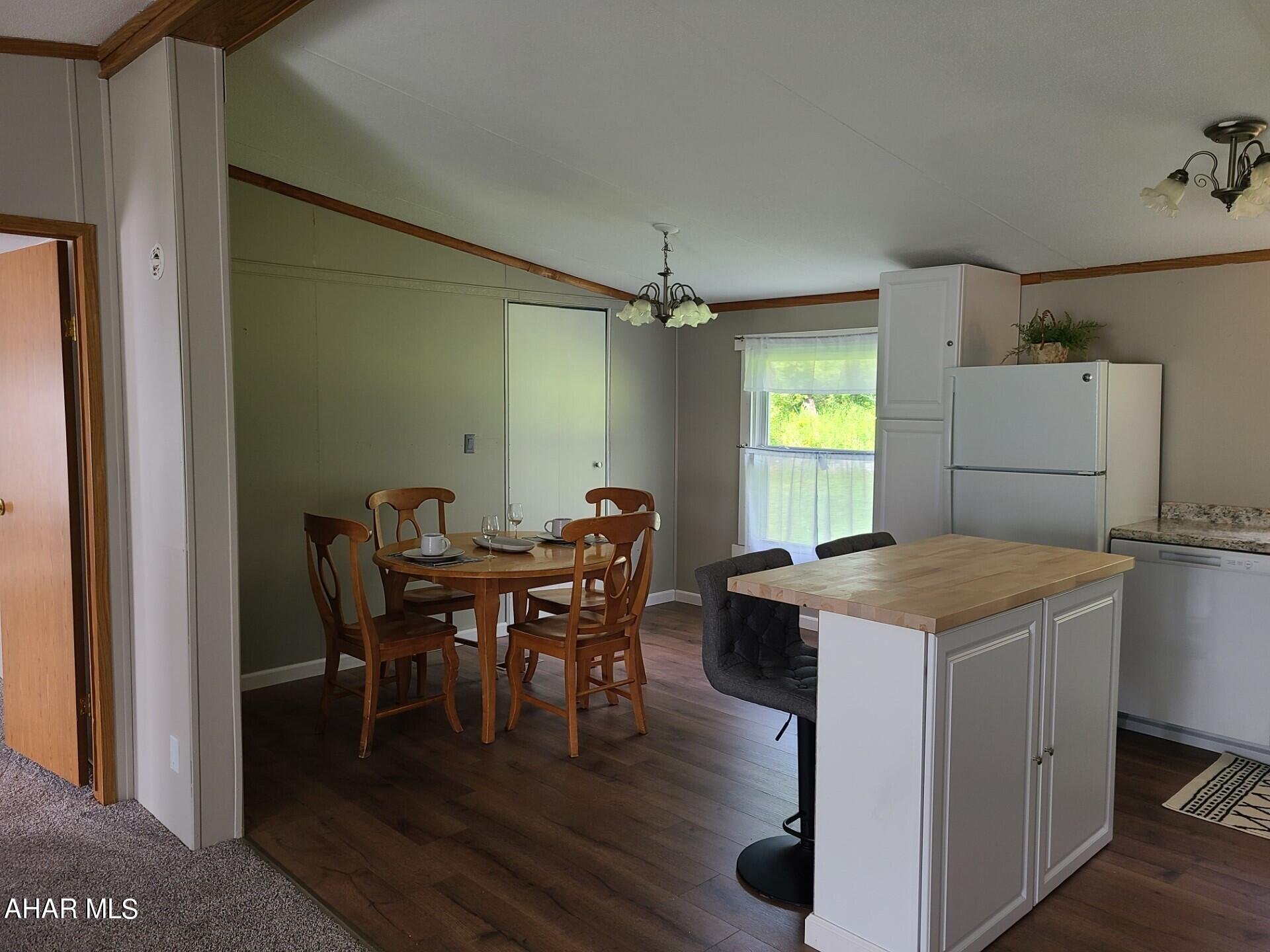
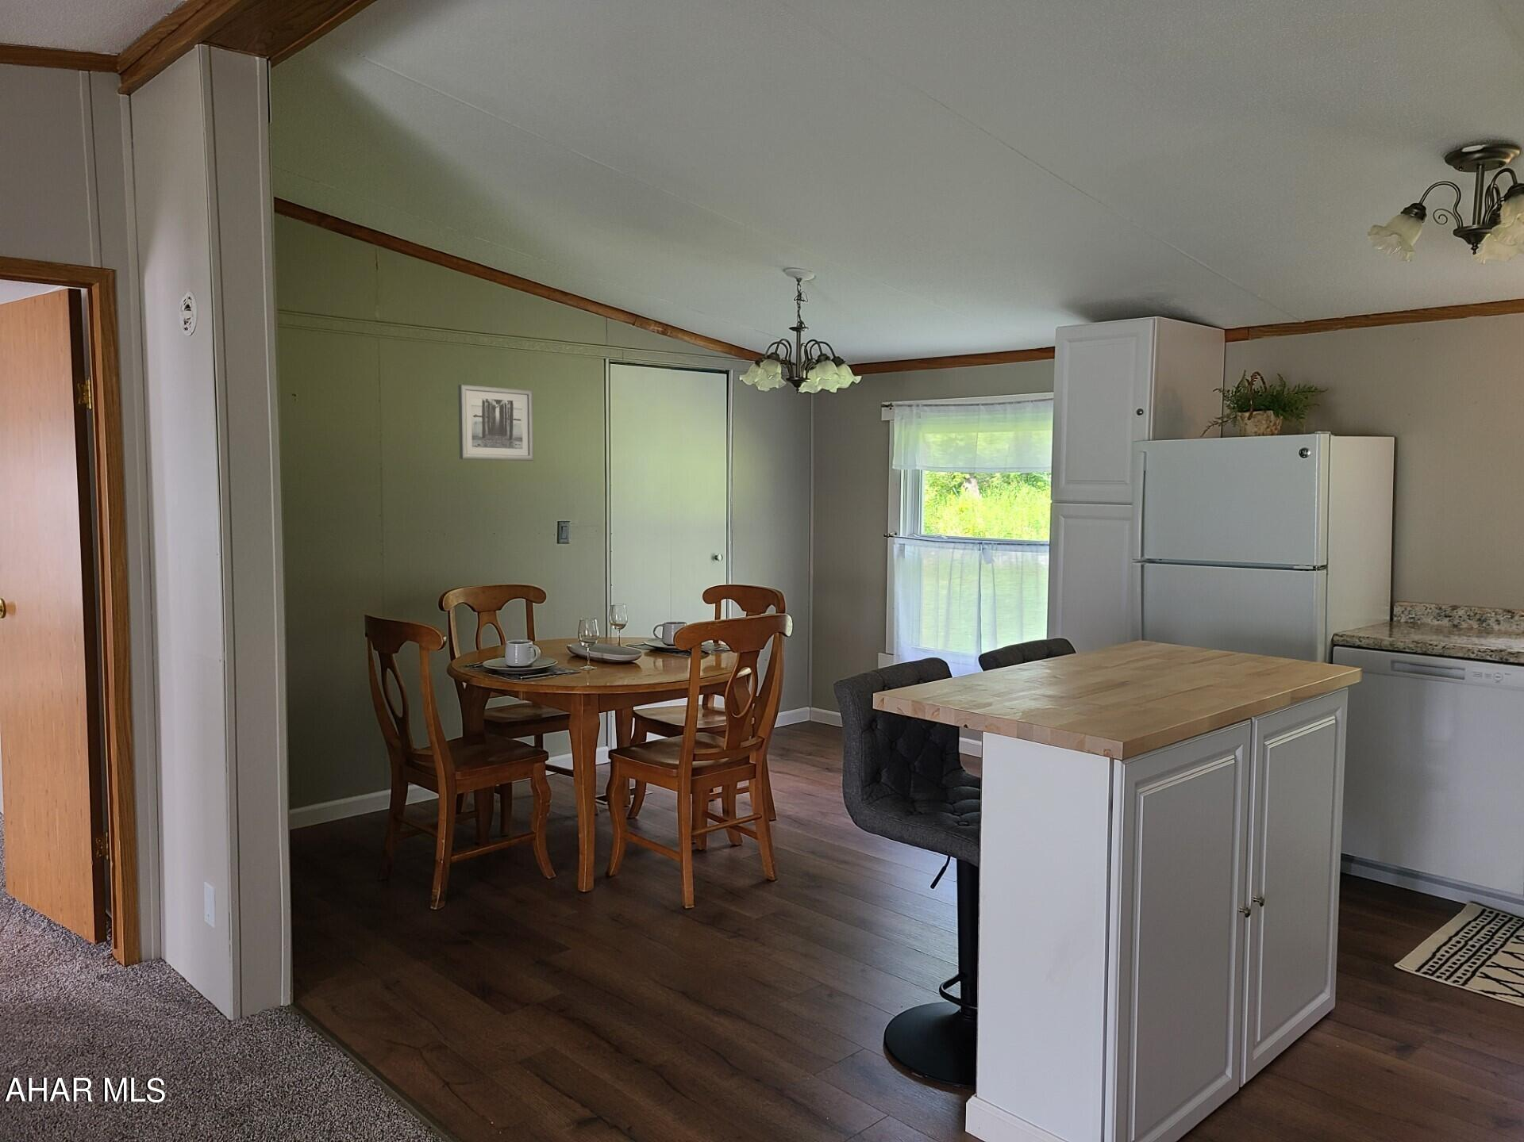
+ wall art [457,384,534,462]
